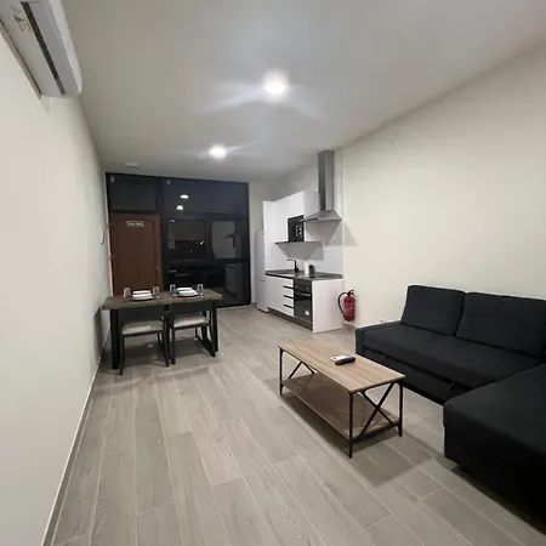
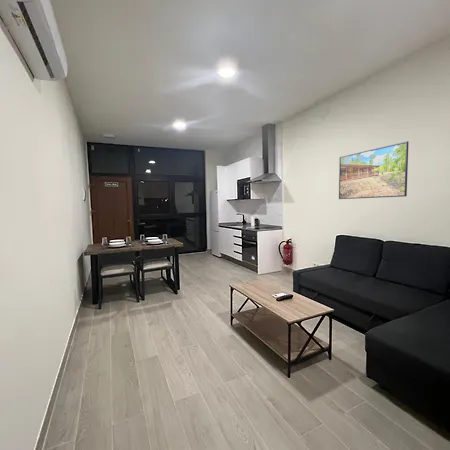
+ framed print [338,140,410,200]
